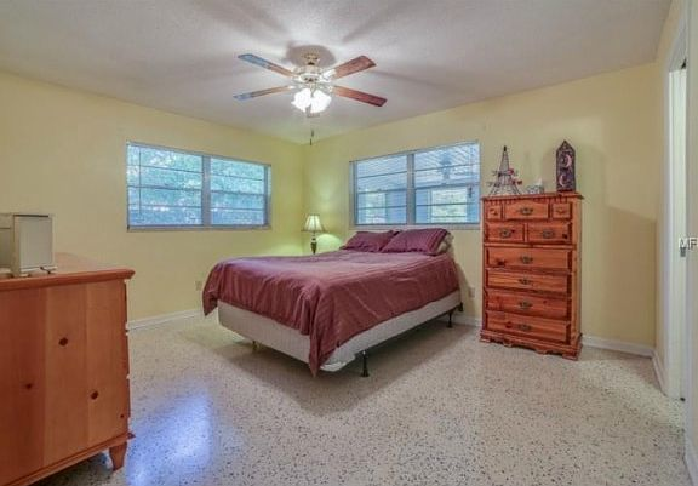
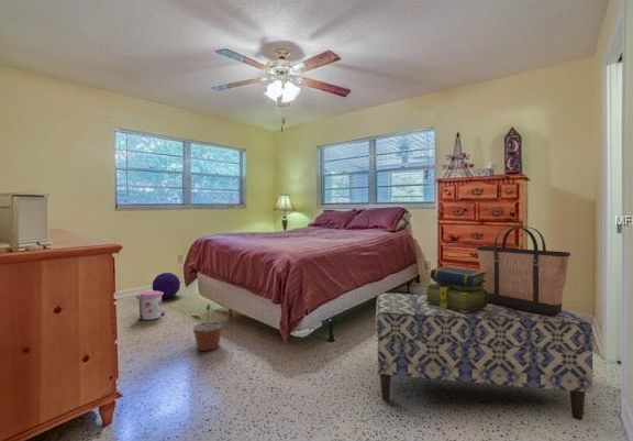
+ shopping bag [475,225,571,317]
+ decorative ball [152,272,181,299]
+ stack of books [423,265,487,313]
+ bench [375,291,595,421]
+ potted plant [189,298,223,352]
+ trash can [135,290,166,321]
